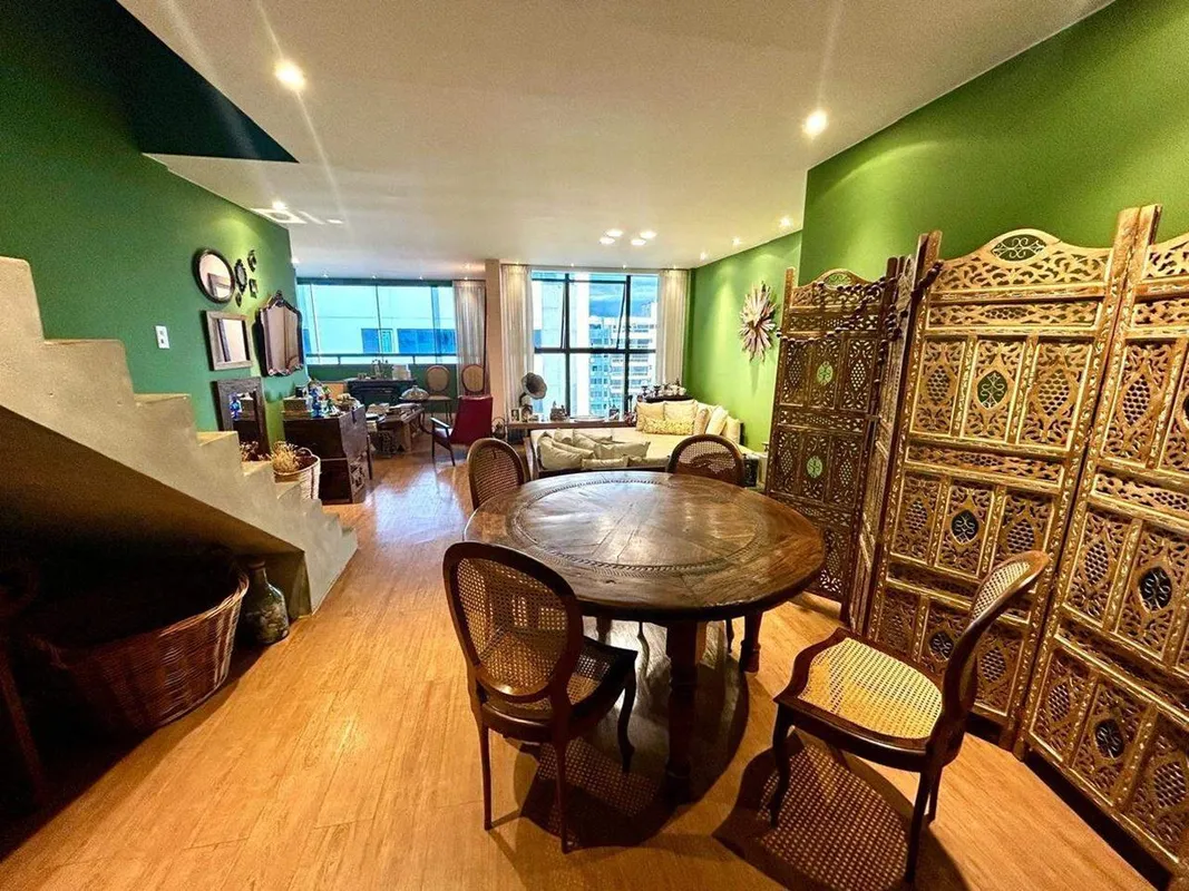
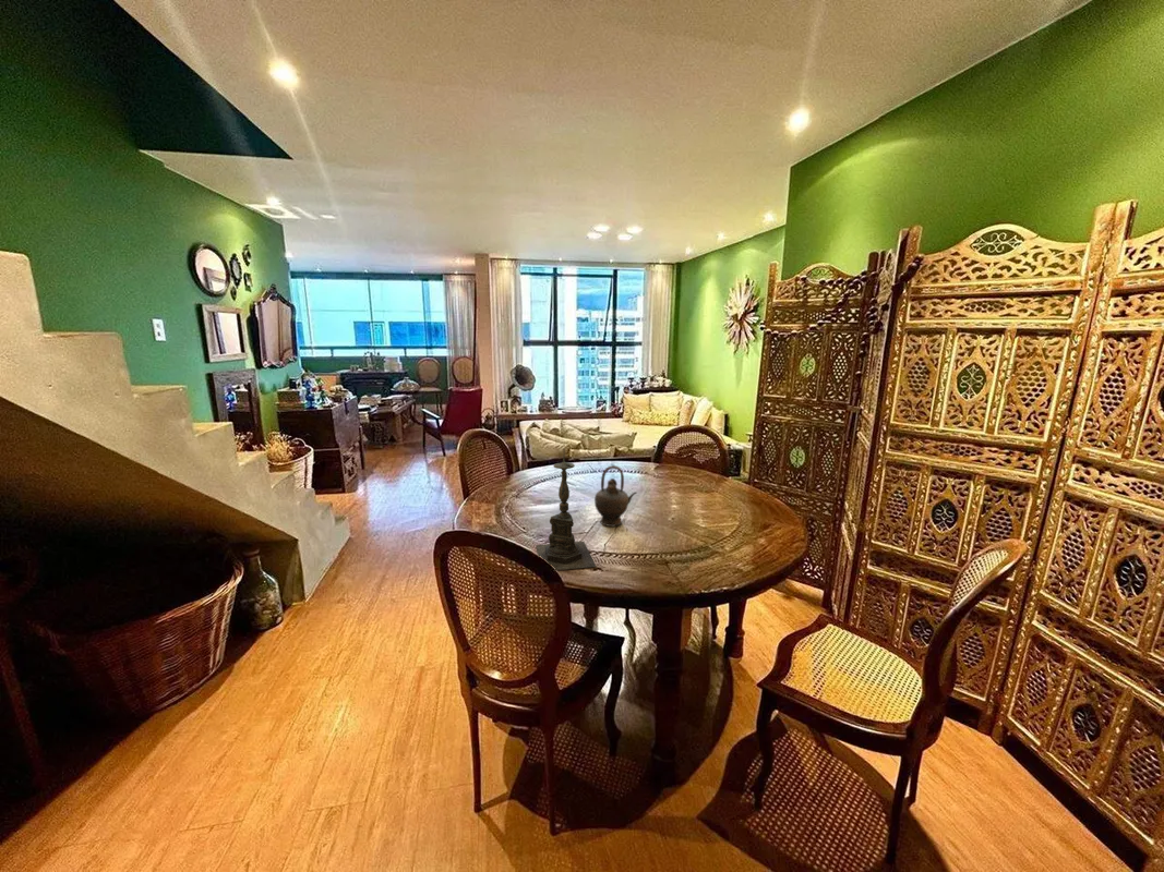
+ candle holder [535,447,597,571]
+ teapot [593,464,638,528]
